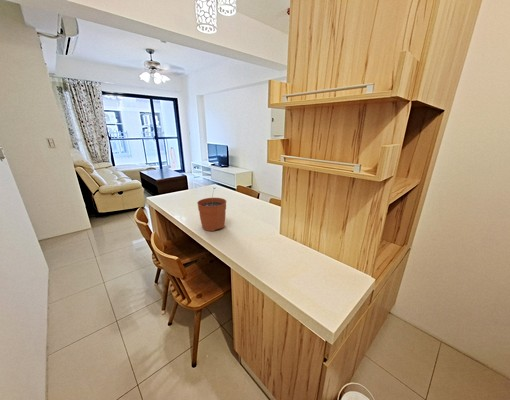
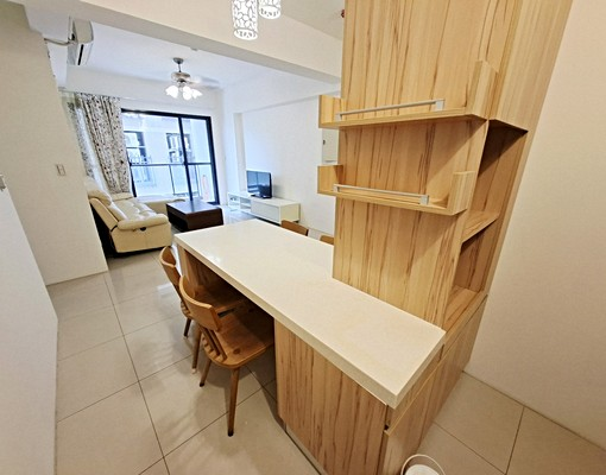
- plant pot [196,186,227,232]
